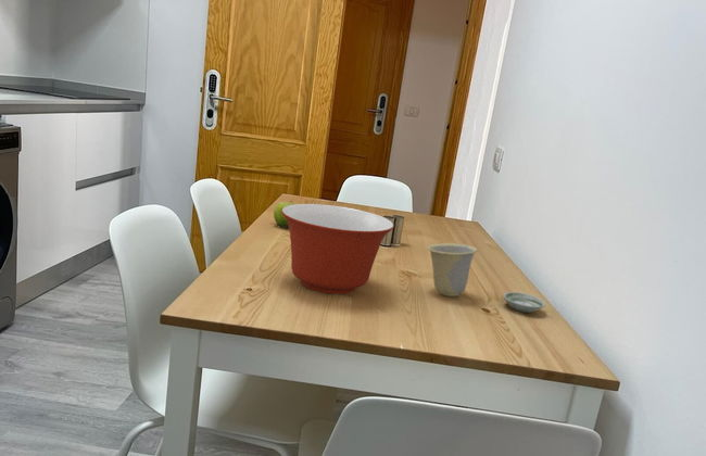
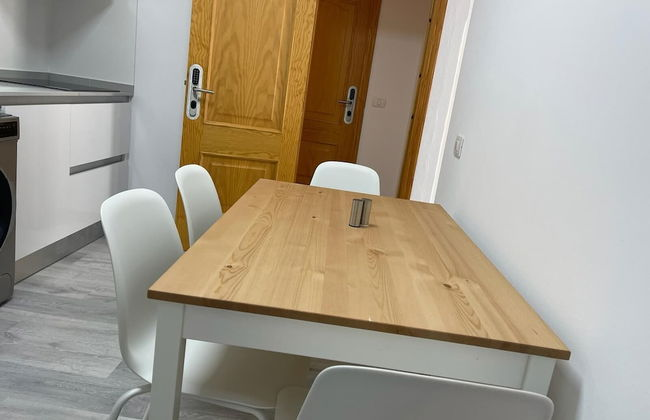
- cup [426,242,479,297]
- mixing bowl [281,203,395,295]
- fruit [273,200,297,228]
- saucer [502,291,546,314]
